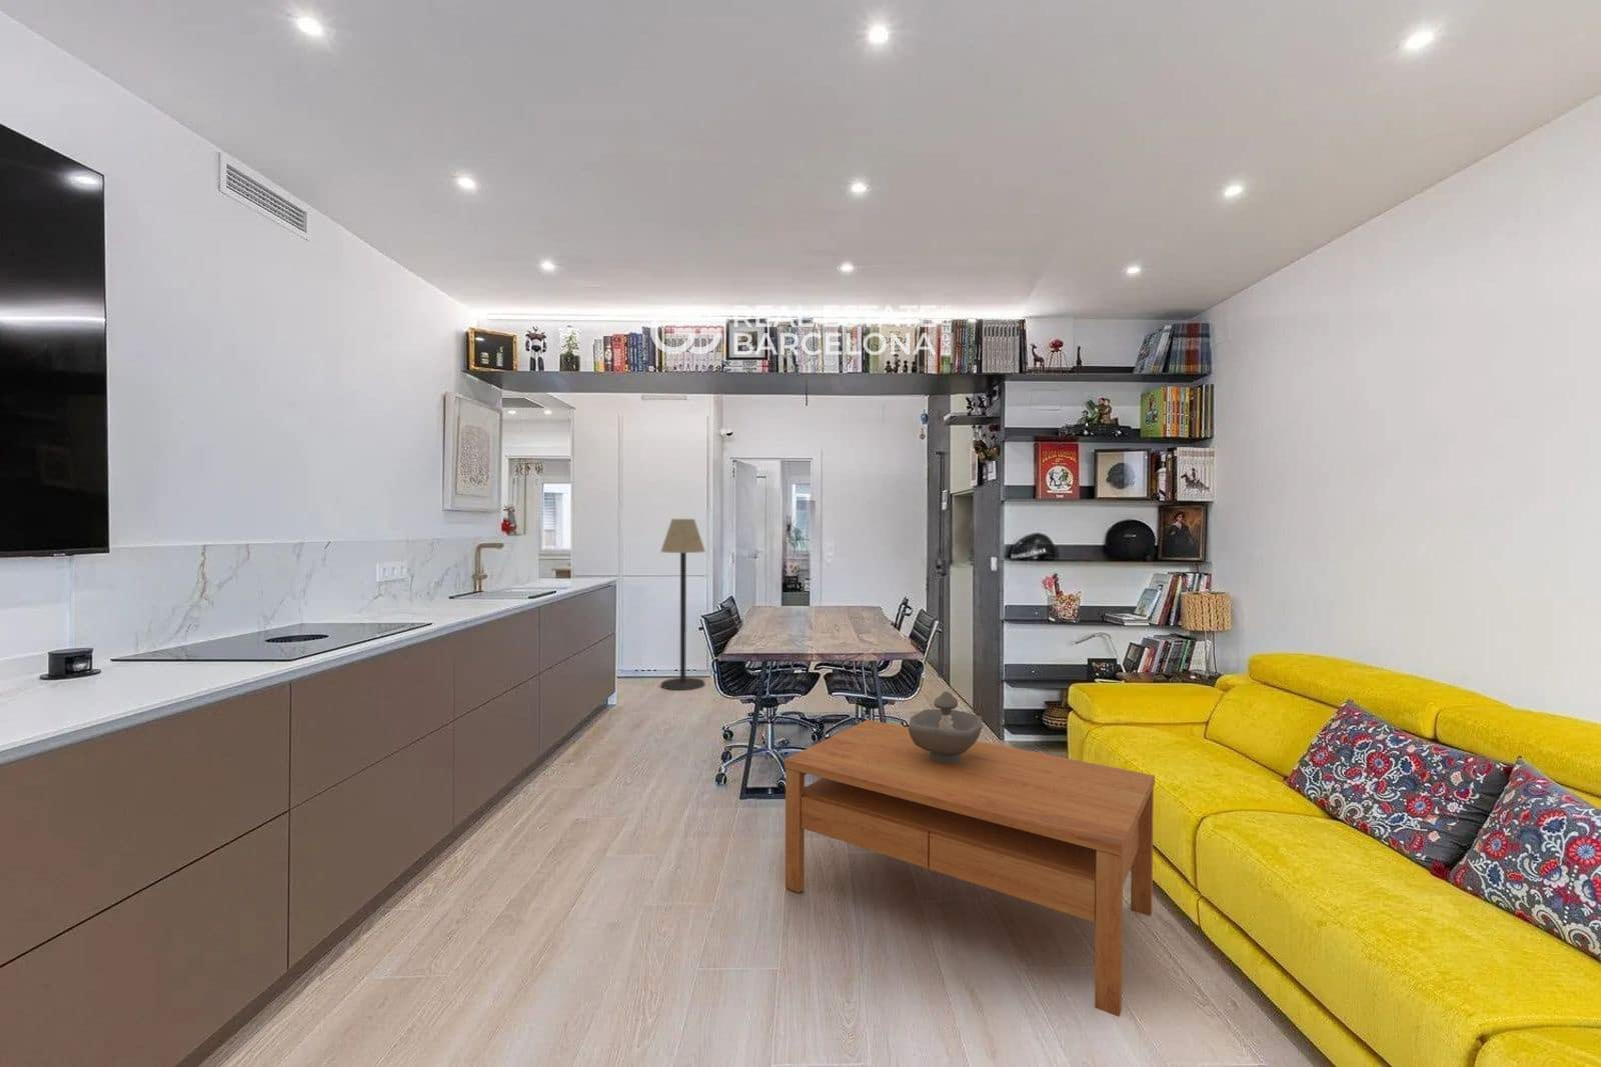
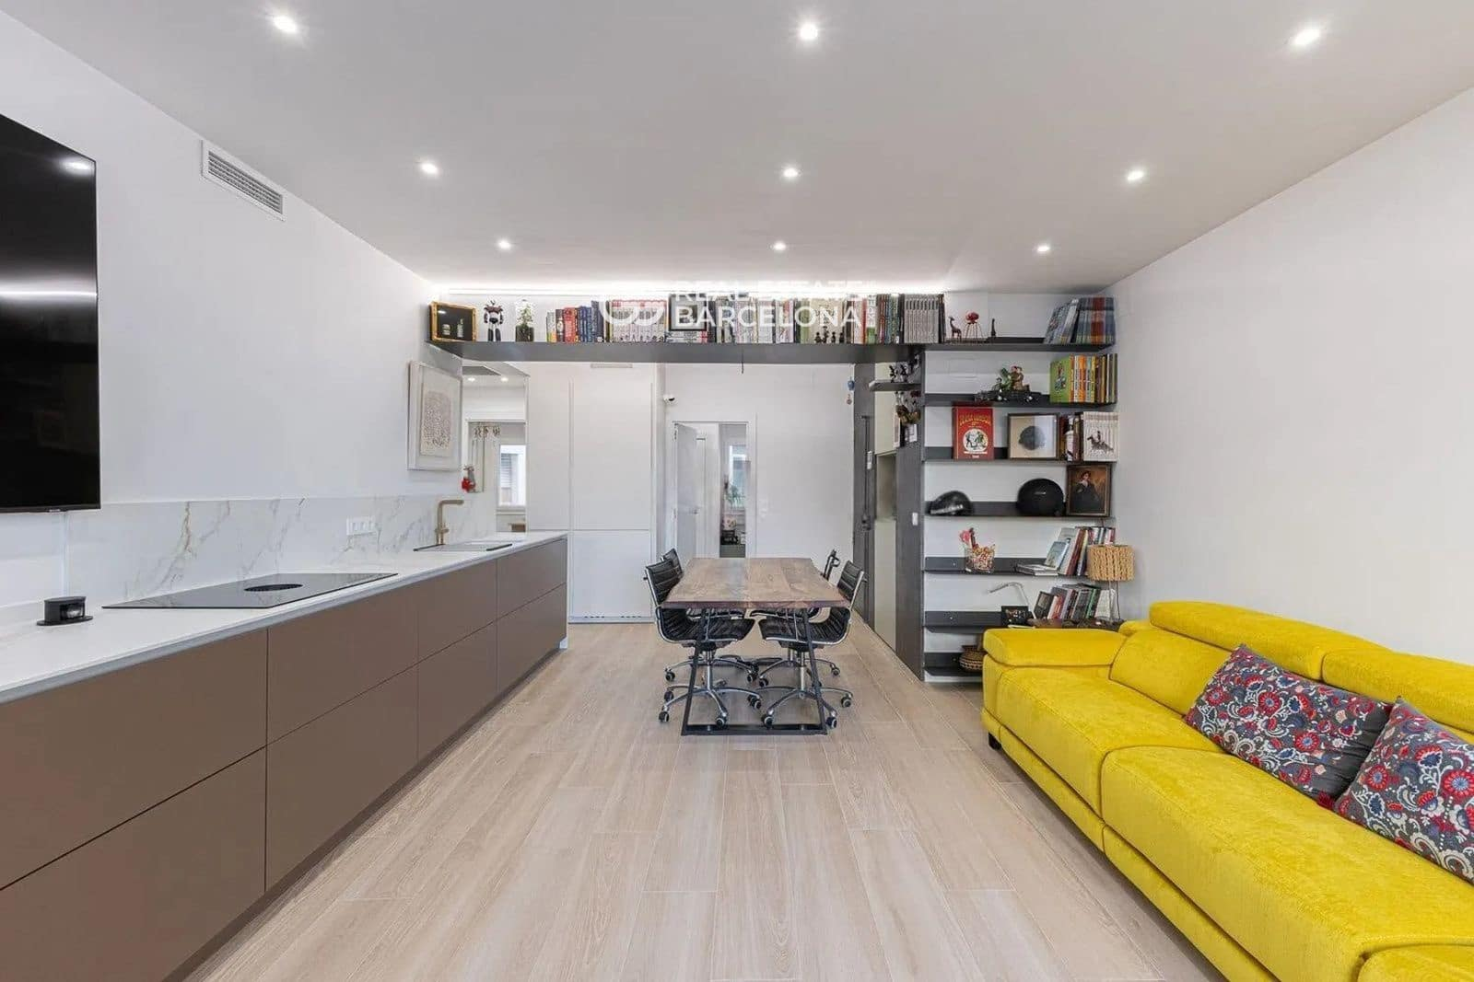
- floor lamp [660,518,706,691]
- decorative bowl [908,690,984,763]
- coffee table [784,719,1155,1018]
